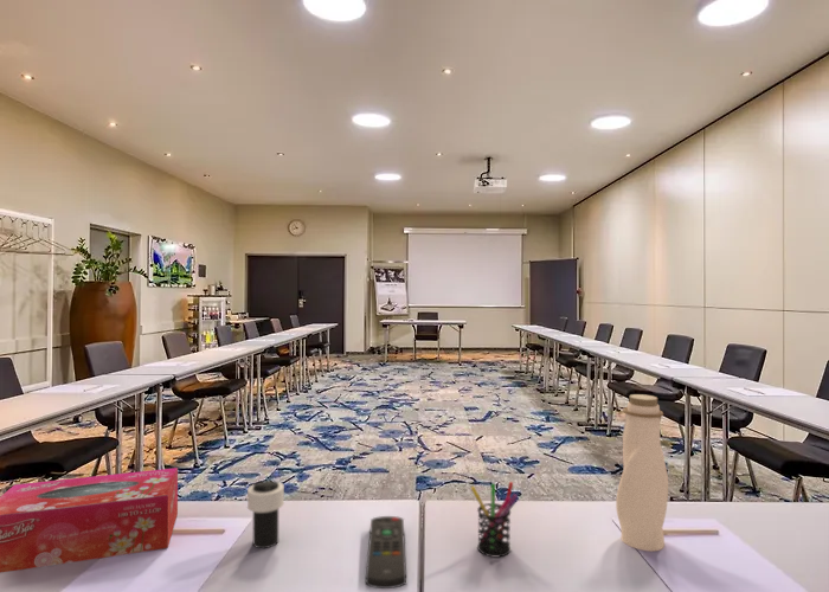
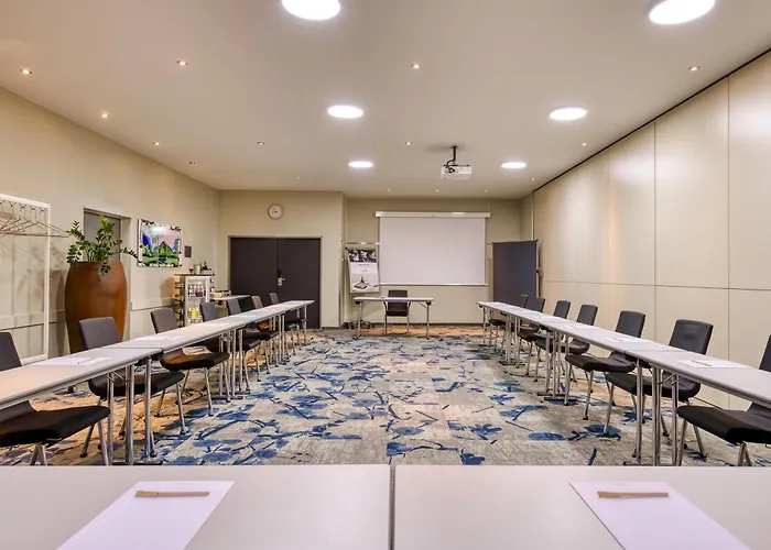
- pen holder [470,481,520,558]
- cup [246,480,285,549]
- tissue box [0,466,179,574]
- water bottle [615,393,669,553]
- remote control [365,515,407,590]
